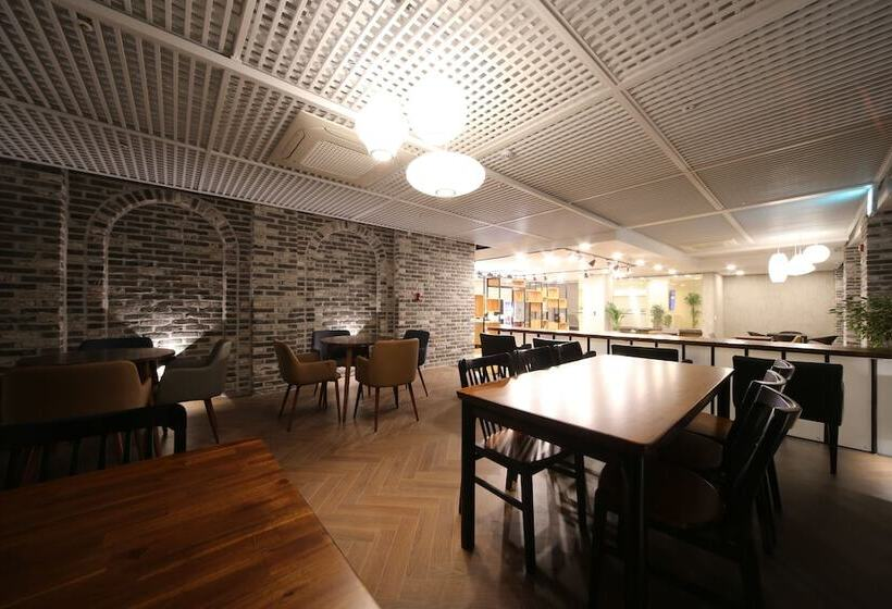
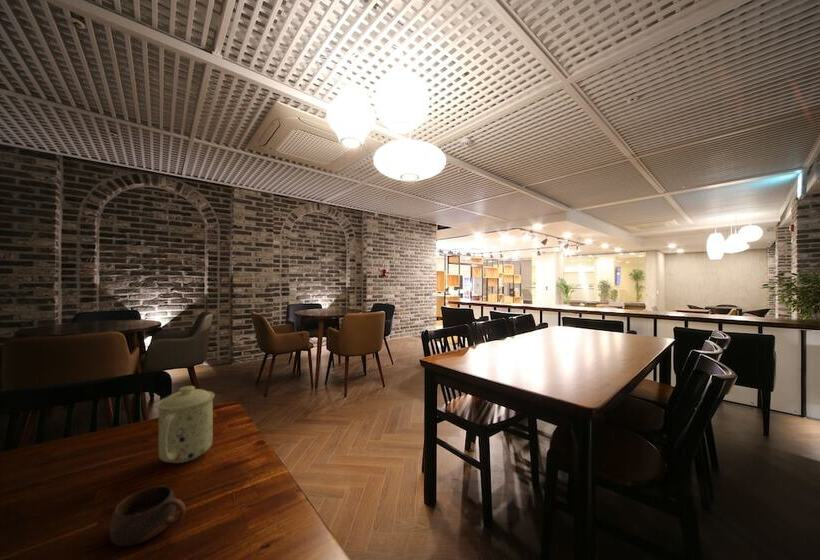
+ mug [155,385,216,464]
+ cup [108,485,187,547]
